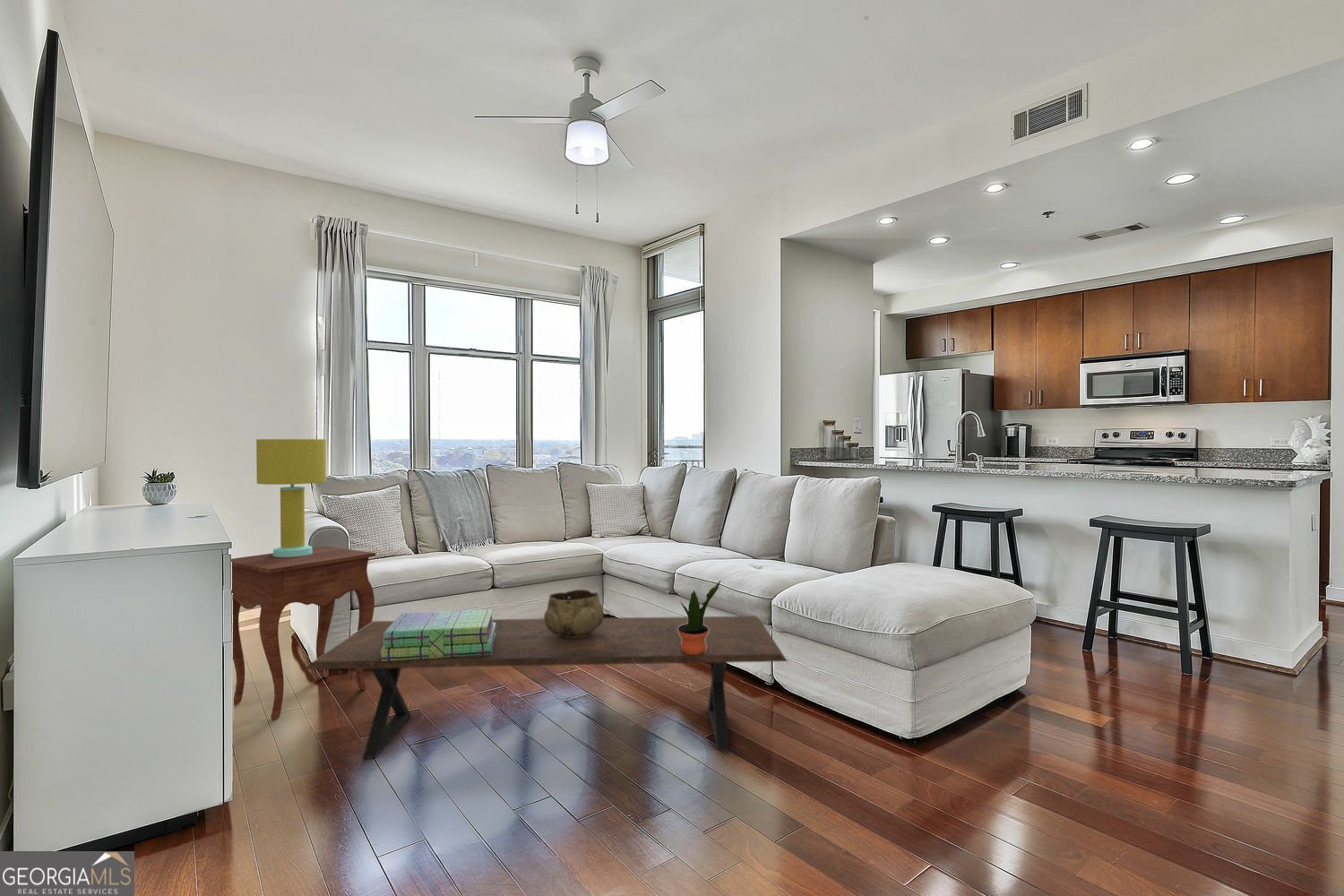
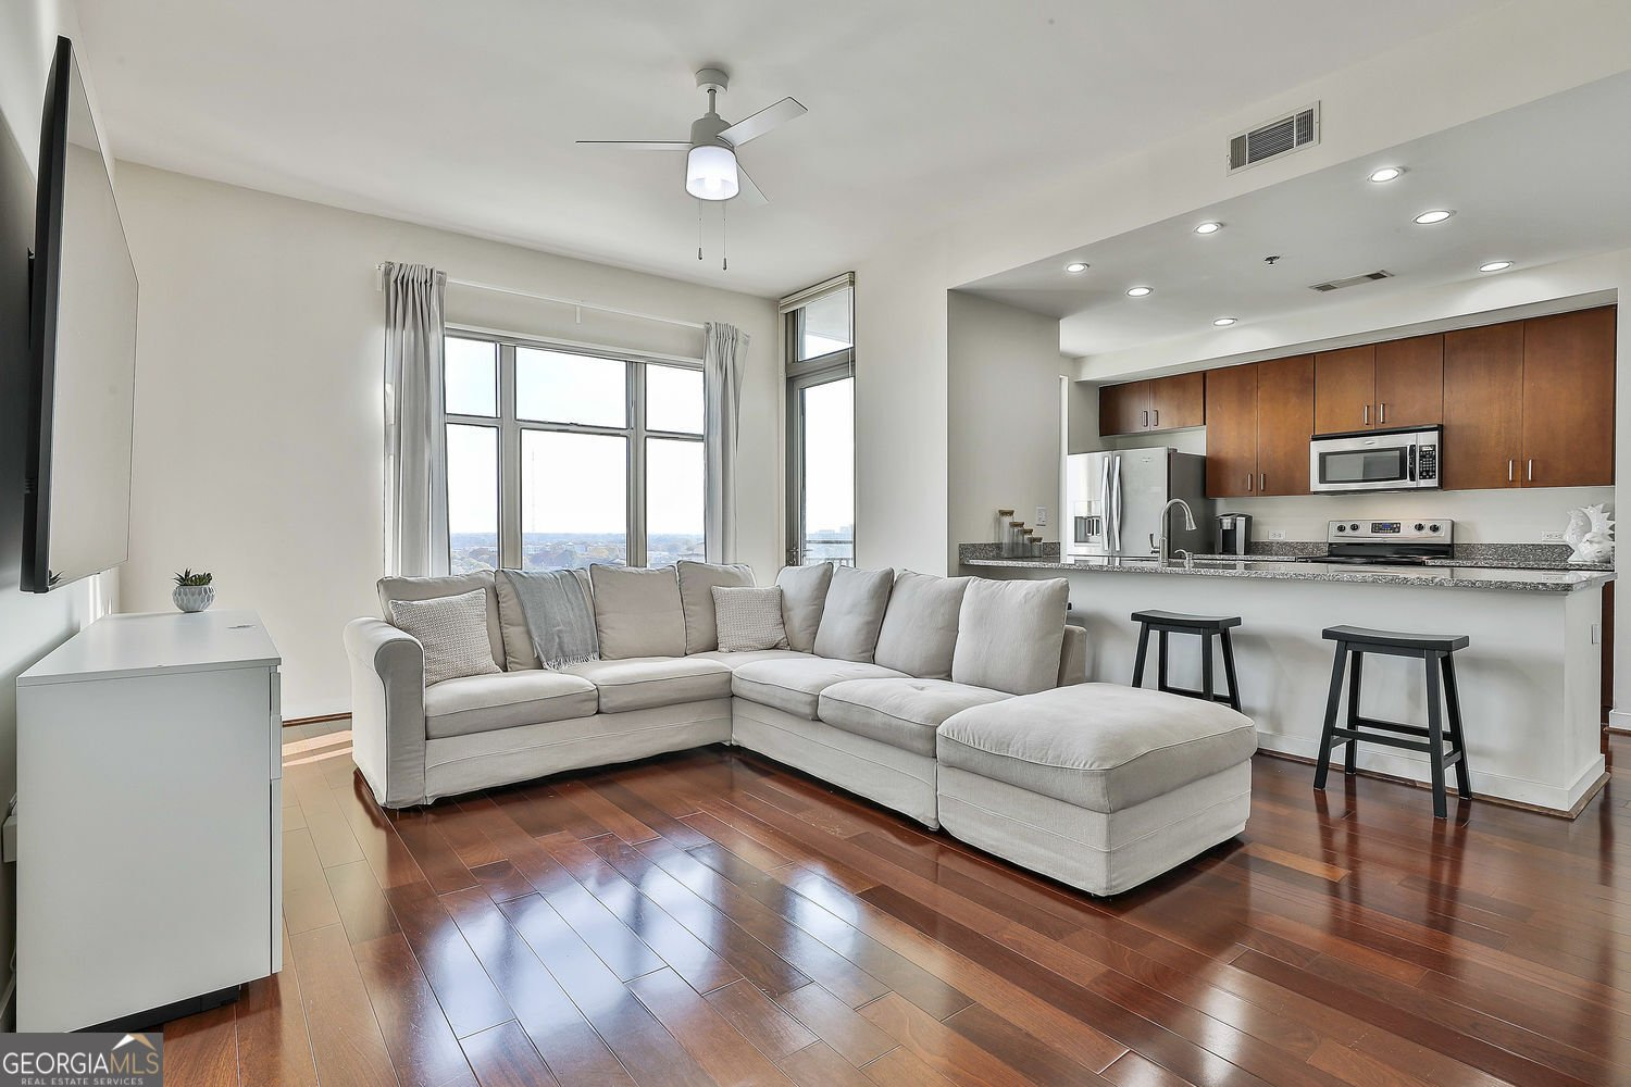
- side table [230,545,376,721]
- stack of books [381,608,495,661]
- decorative bowl [543,589,605,638]
- table lamp [255,438,327,557]
- coffee table [304,615,788,760]
- potted plant [678,580,721,655]
